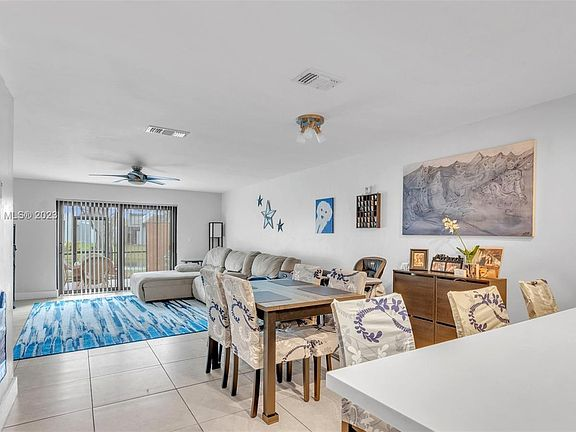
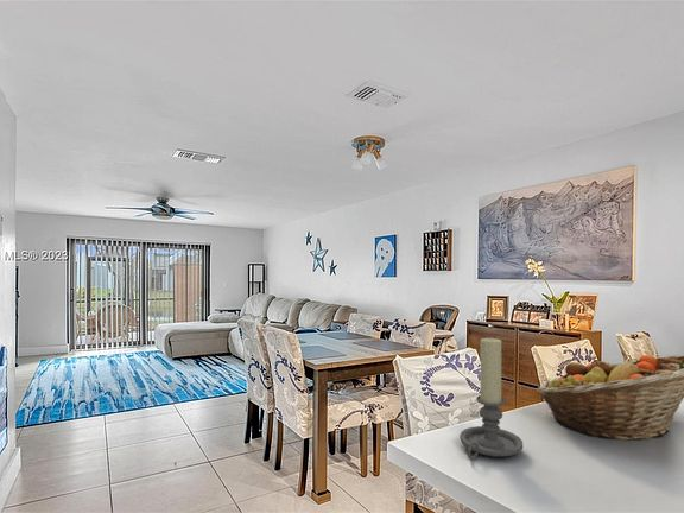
+ candle holder [458,336,524,461]
+ fruit basket [536,354,684,442]
